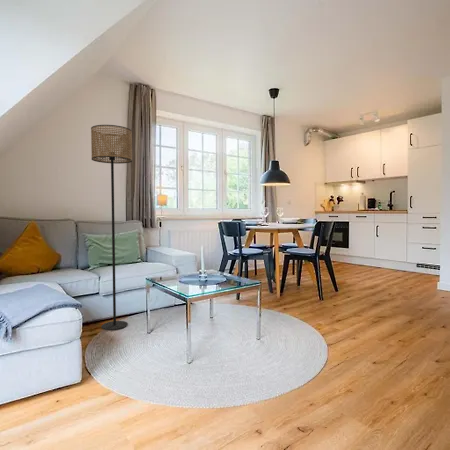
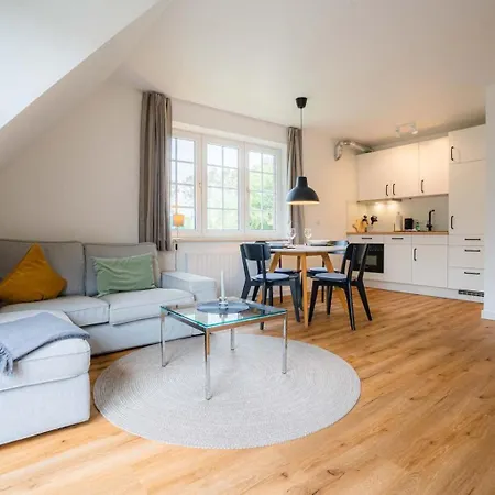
- floor lamp [90,124,133,331]
